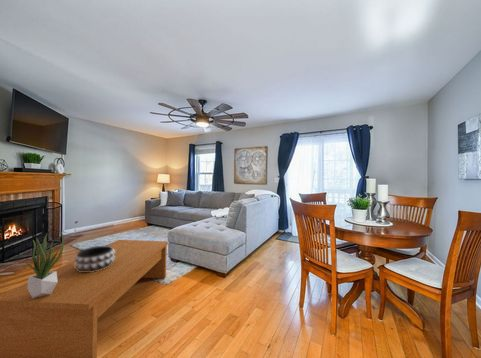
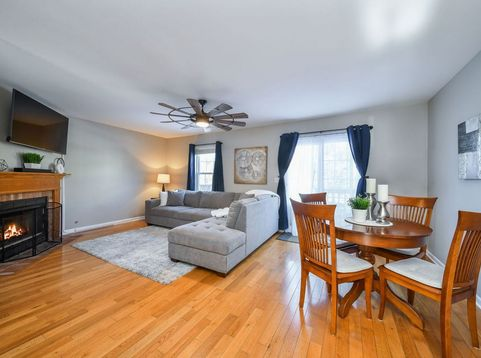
- decorative bowl [73,245,115,272]
- coffee table [0,239,169,358]
- potted plant [24,231,65,298]
